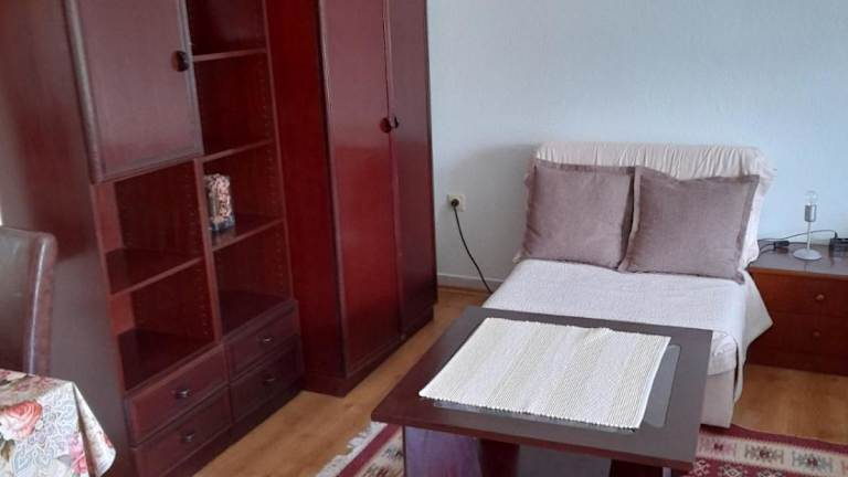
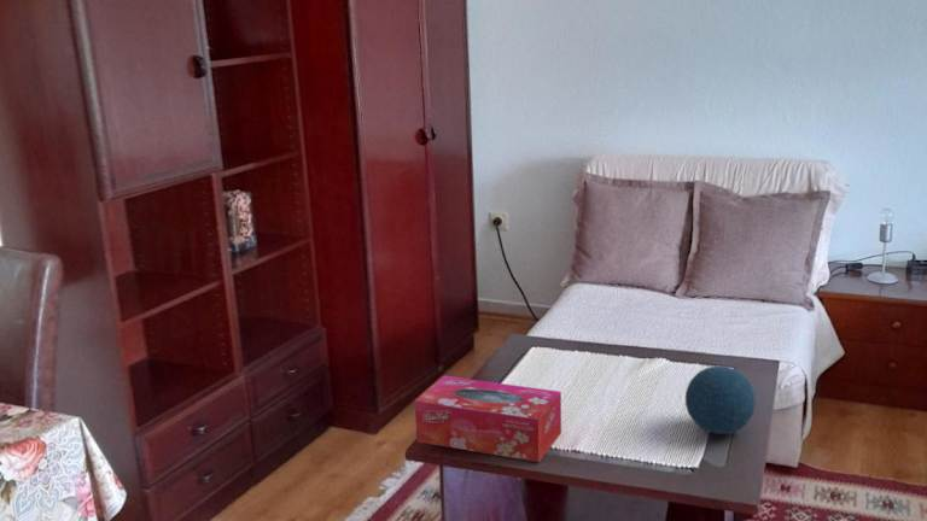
+ decorative orb [684,364,757,435]
+ tissue box [414,375,562,463]
